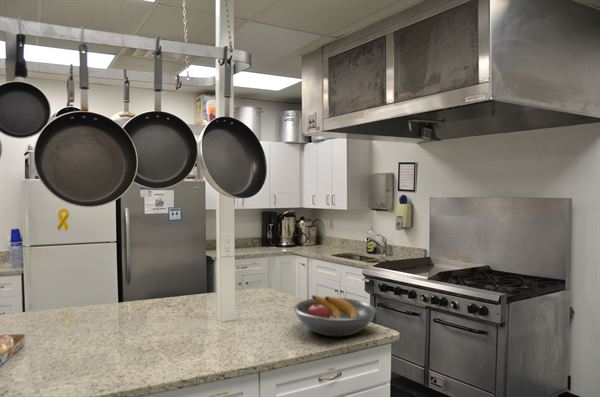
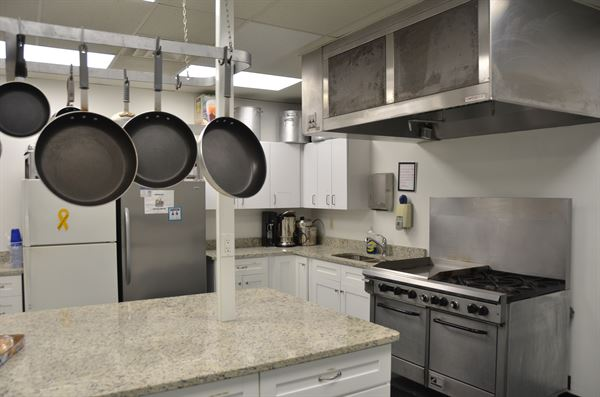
- fruit bowl [293,294,377,337]
